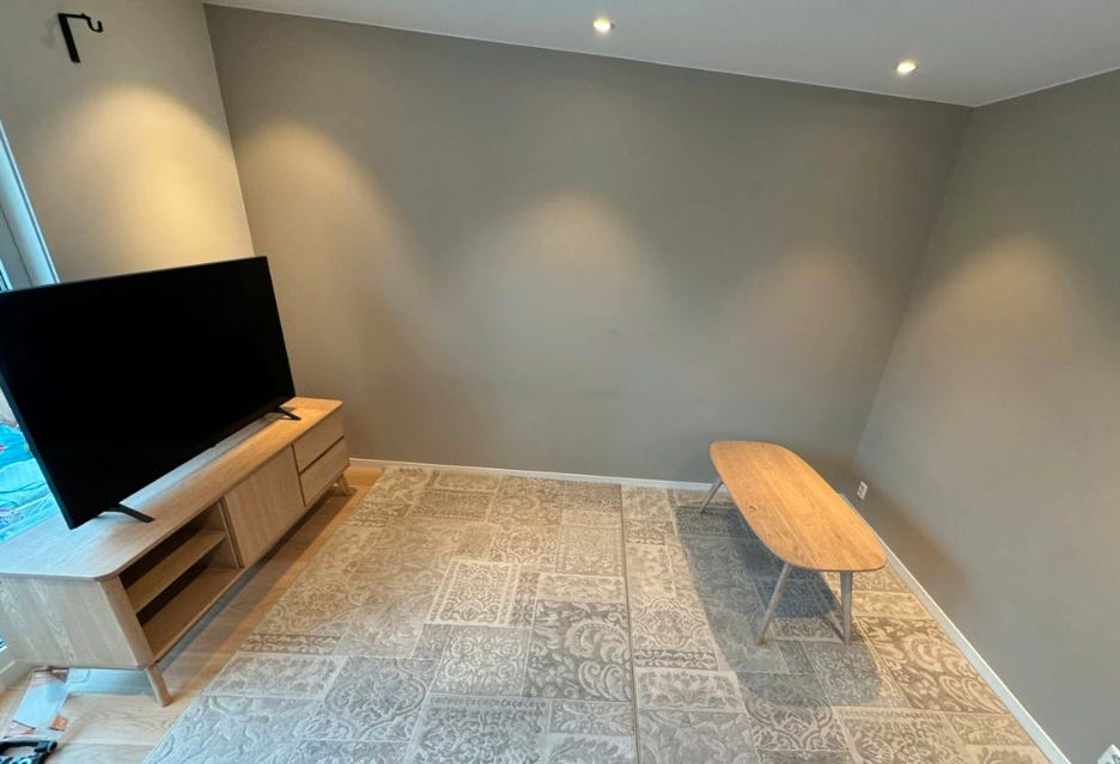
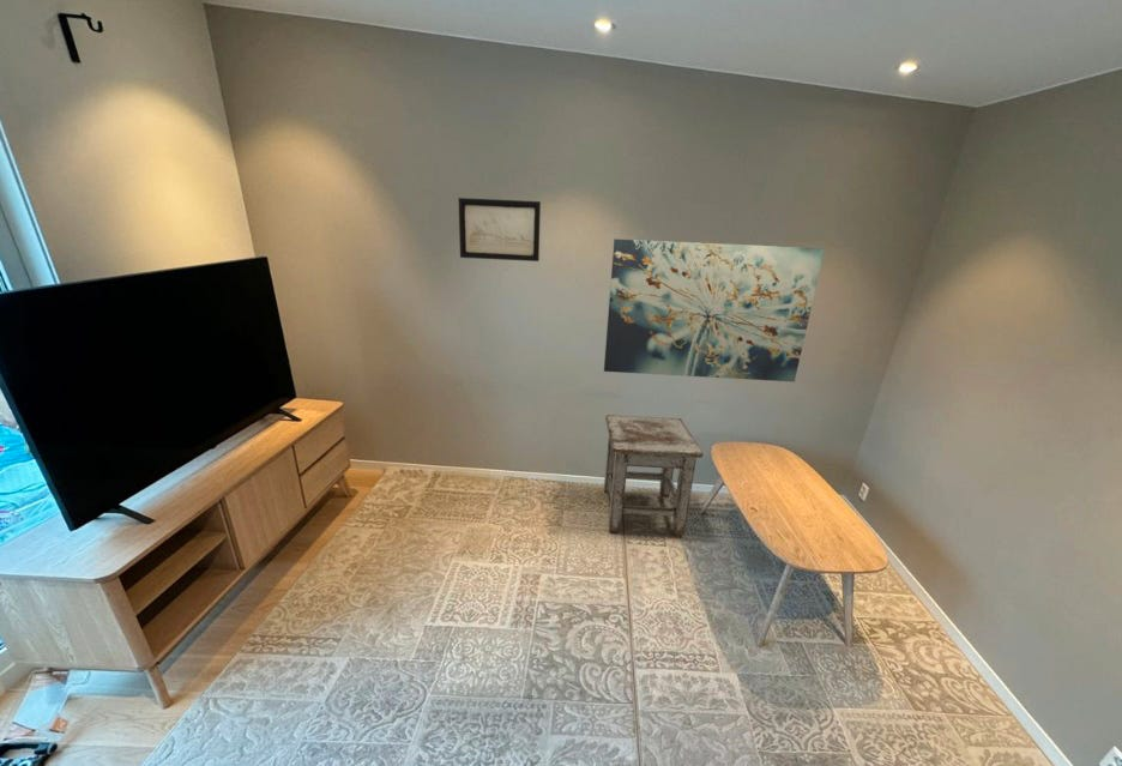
+ wall art [603,237,826,384]
+ stool [603,414,704,536]
+ wall art [457,197,542,263]
